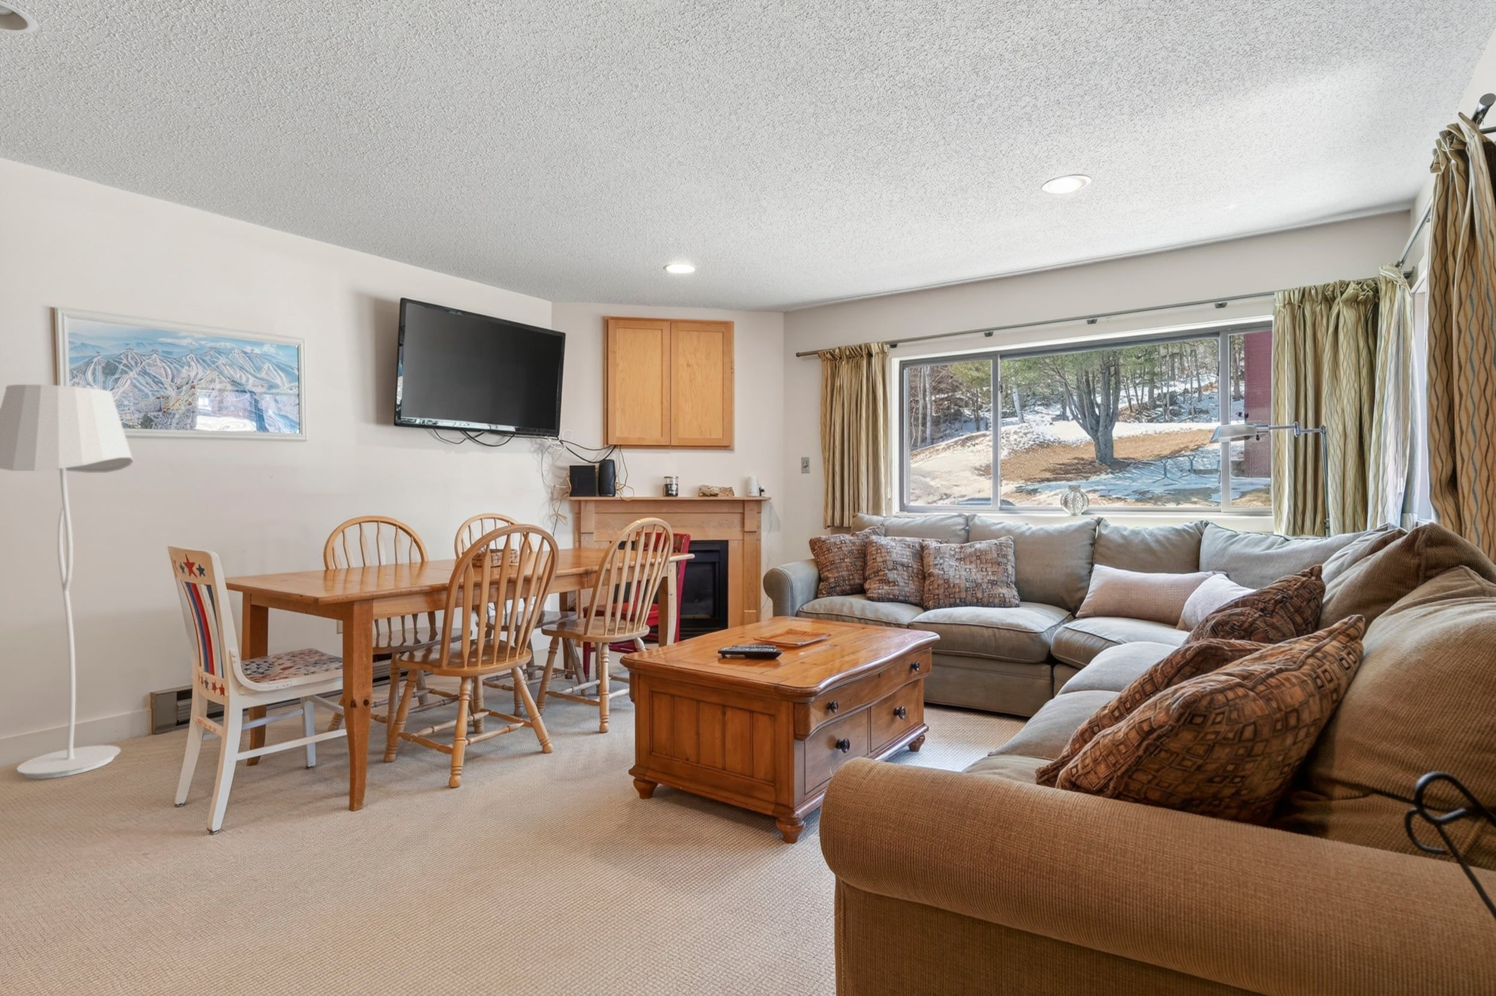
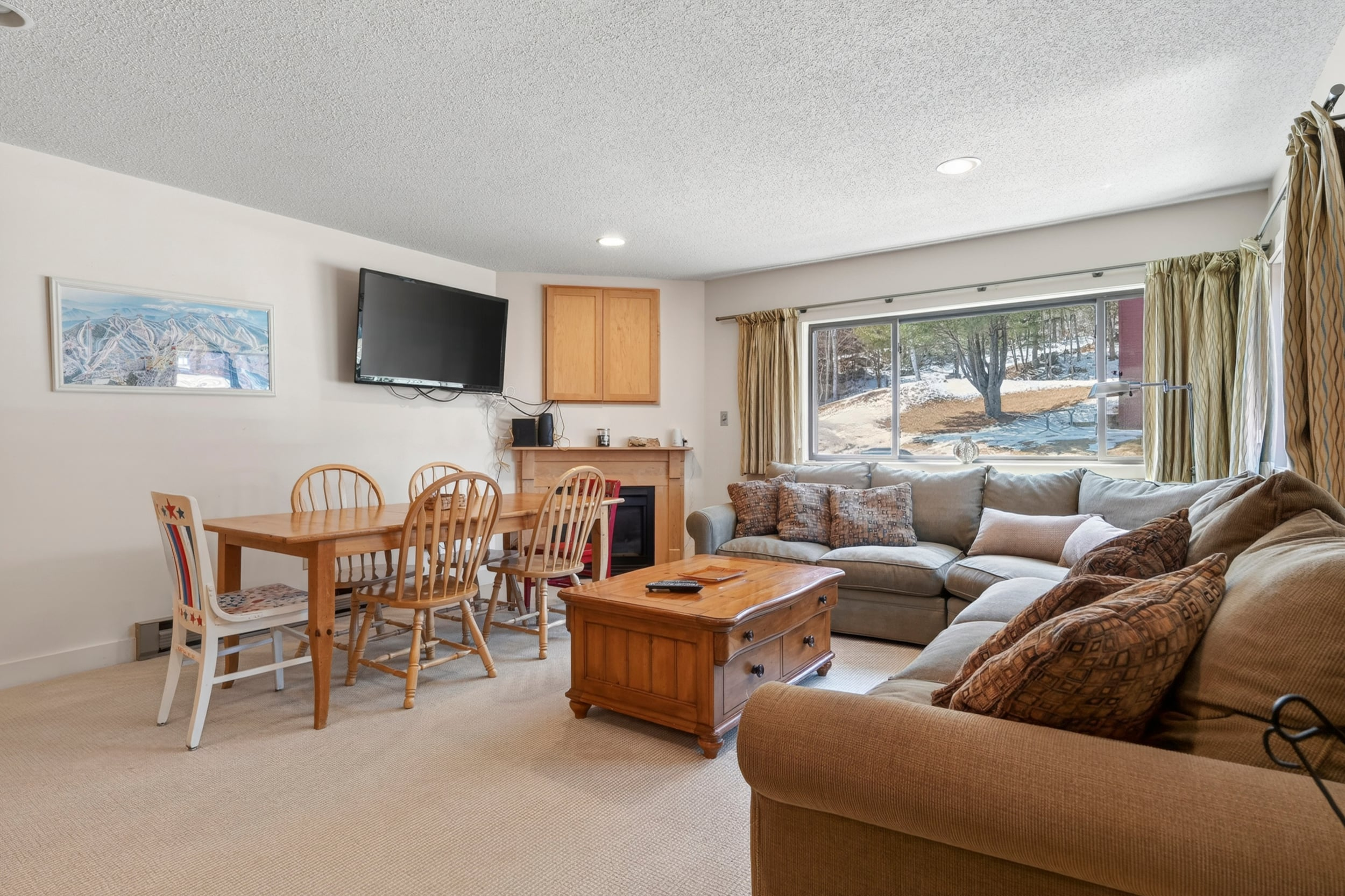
- floor lamp [0,384,135,779]
